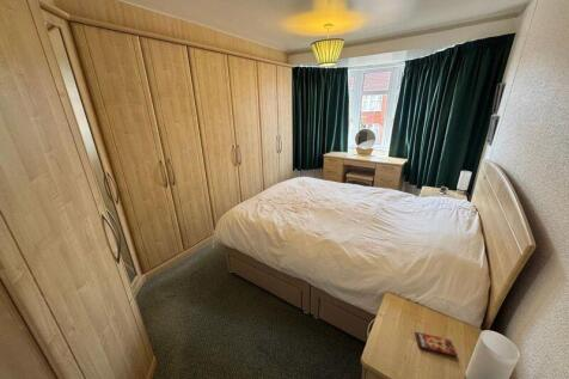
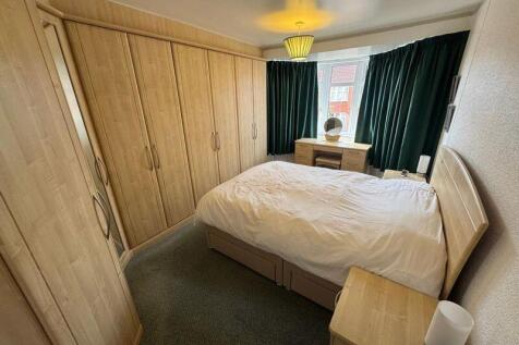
- smartphone [414,331,458,357]
